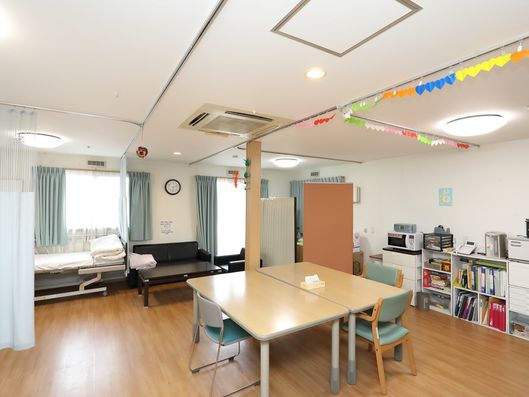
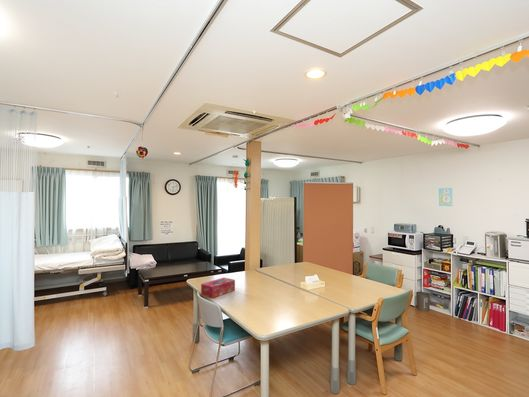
+ tissue box [200,277,236,299]
